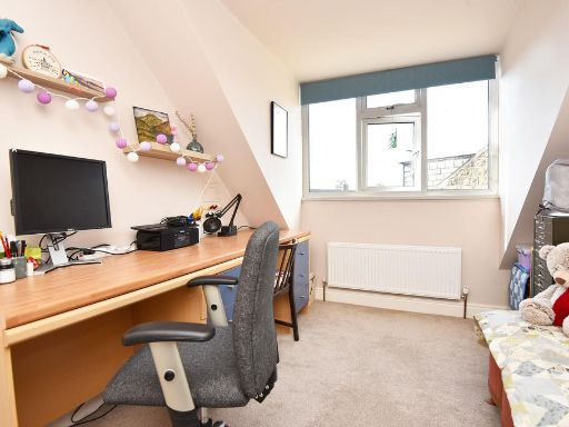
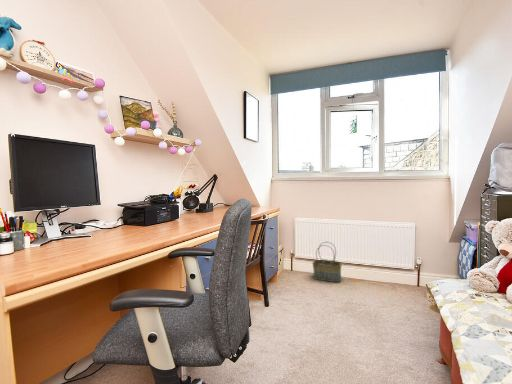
+ basket [311,241,343,283]
